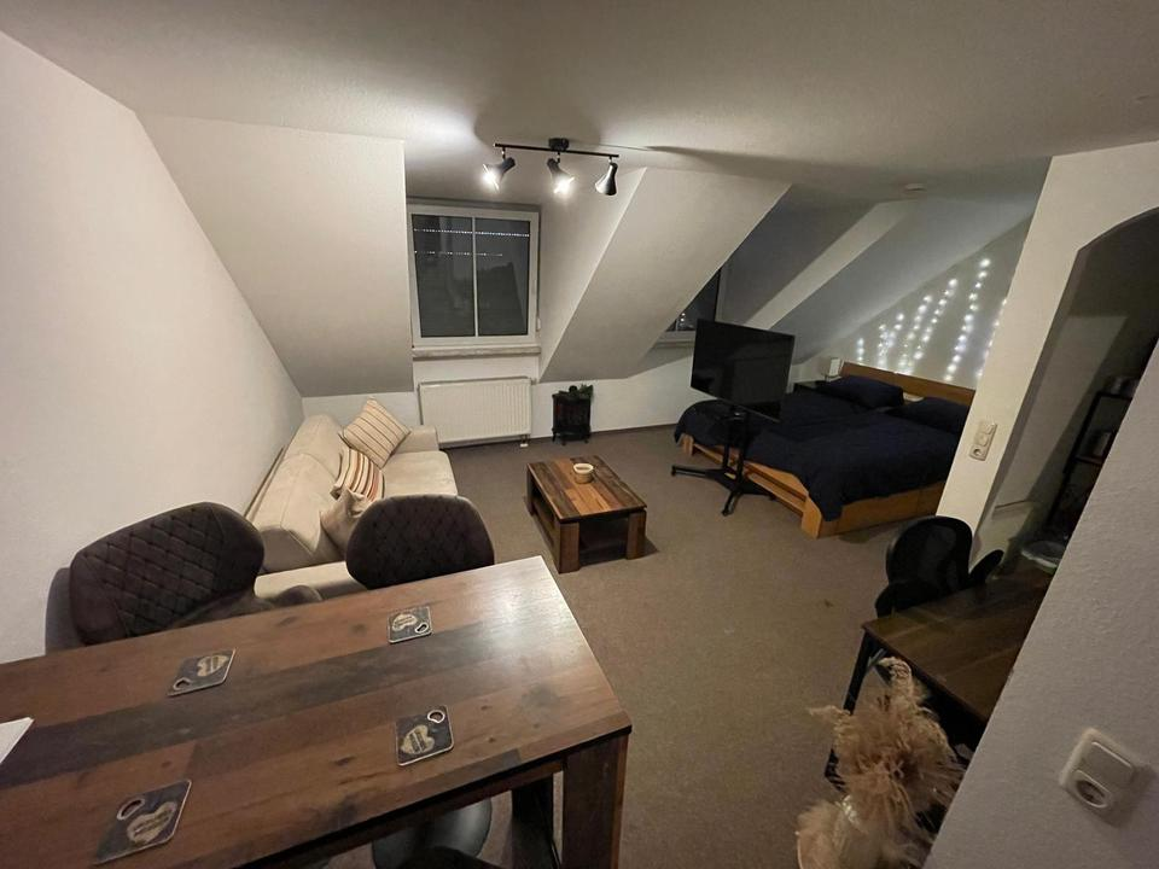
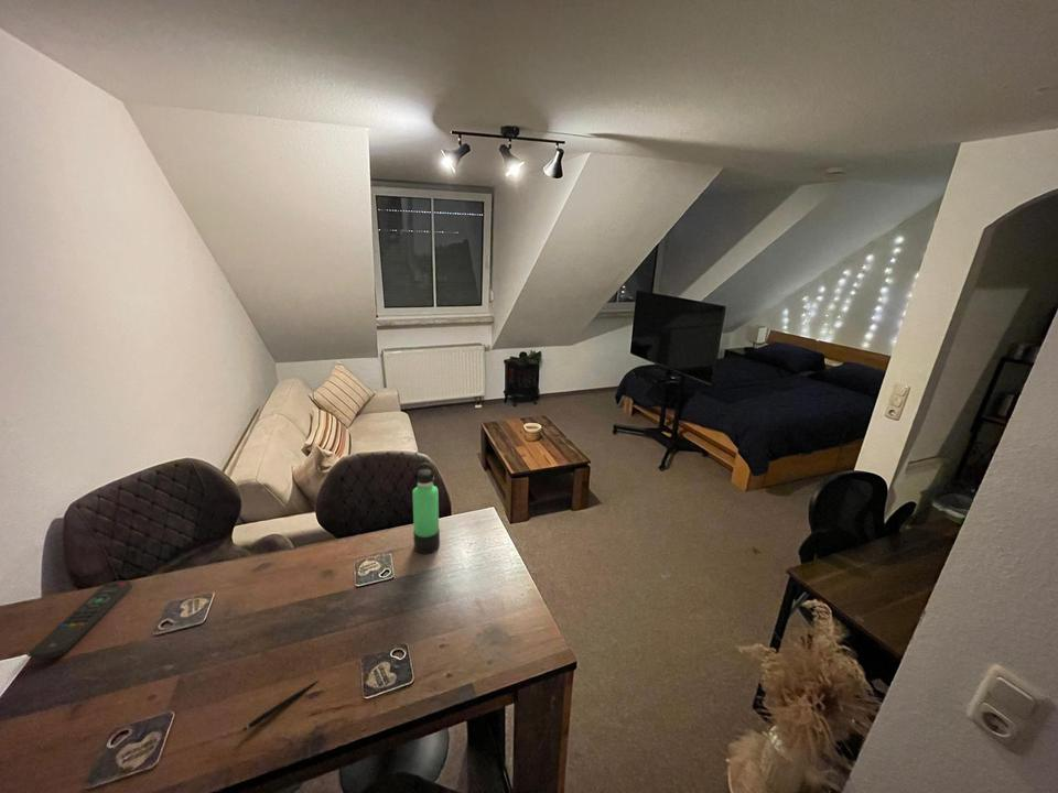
+ pen [241,680,320,731]
+ remote control [29,579,133,661]
+ thermos bottle [411,461,441,554]
